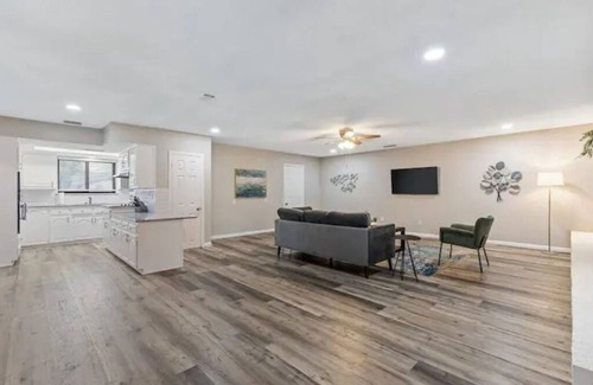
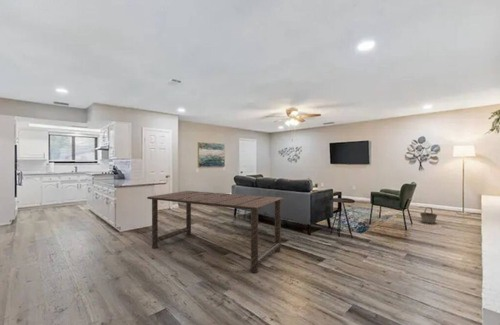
+ dining table [146,190,285,274]
+ basket [419,206,438,225]
